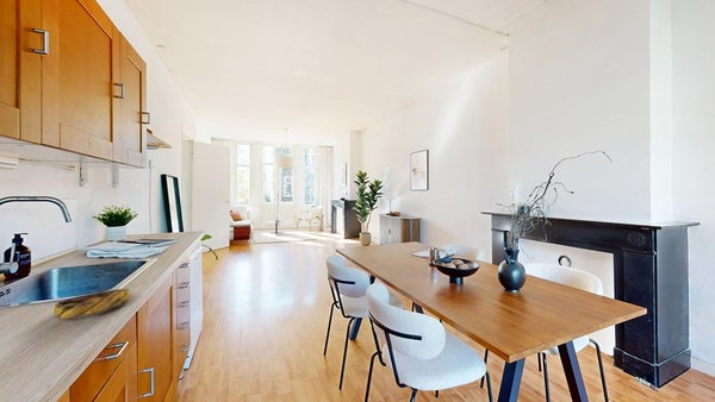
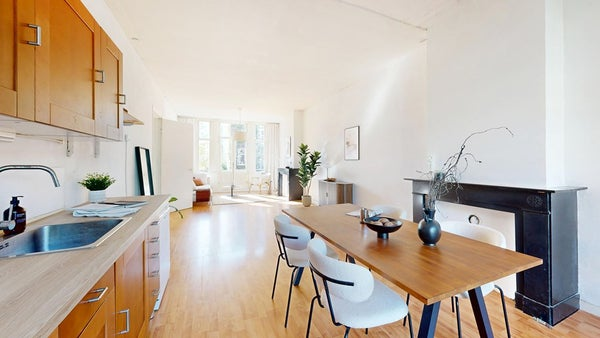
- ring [52,288,131,320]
